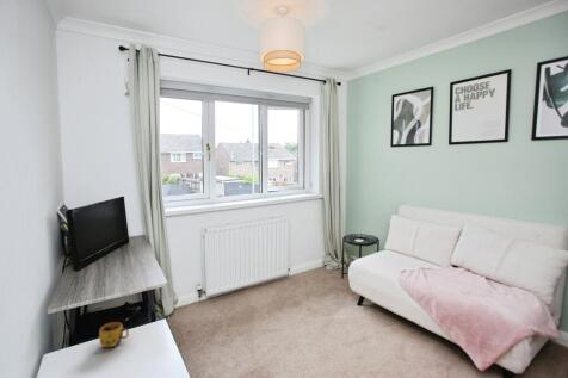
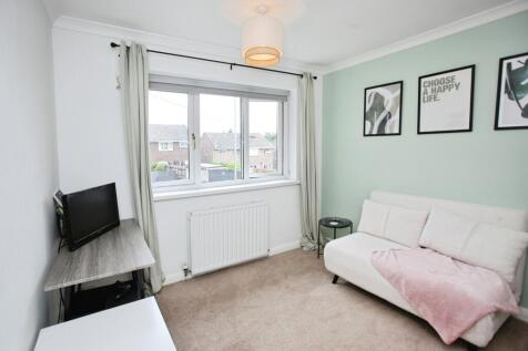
- mug [98,321,130,348]
